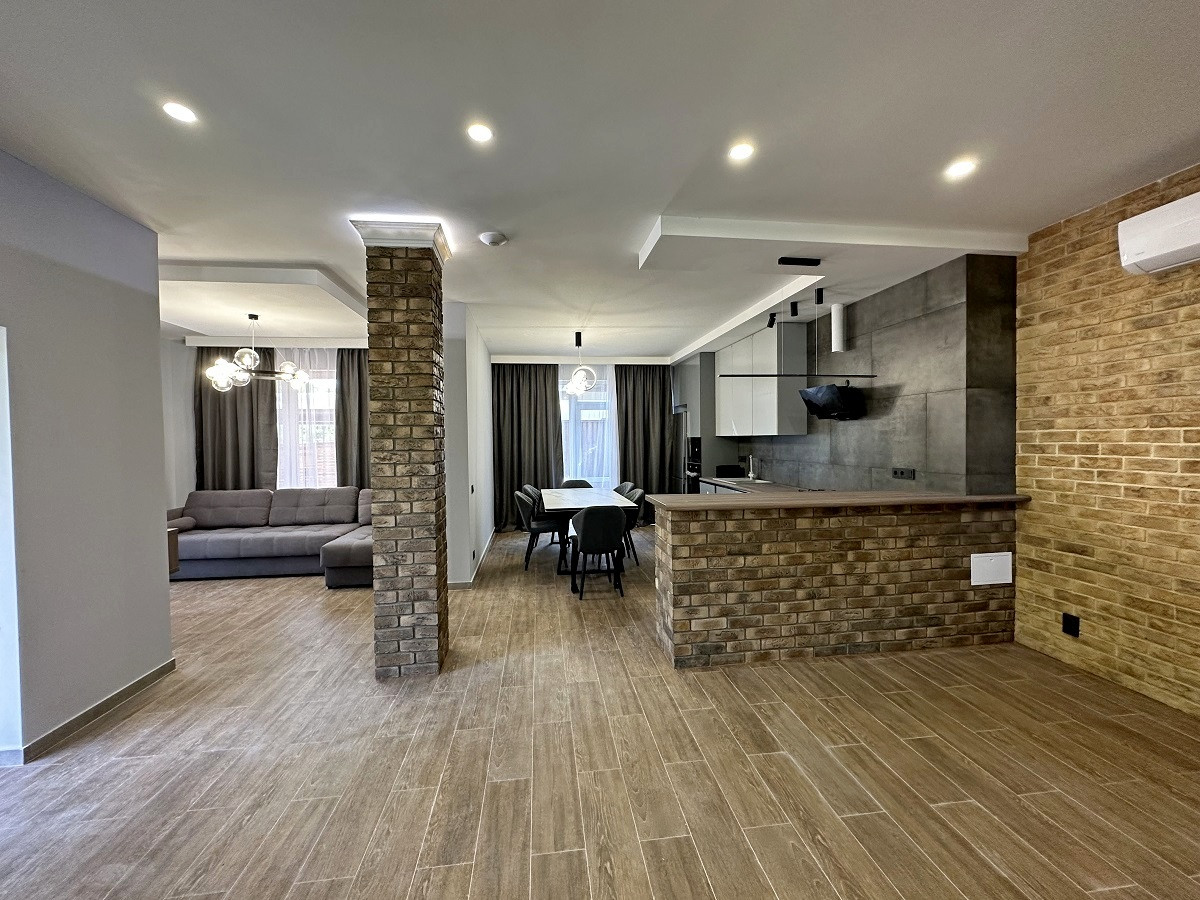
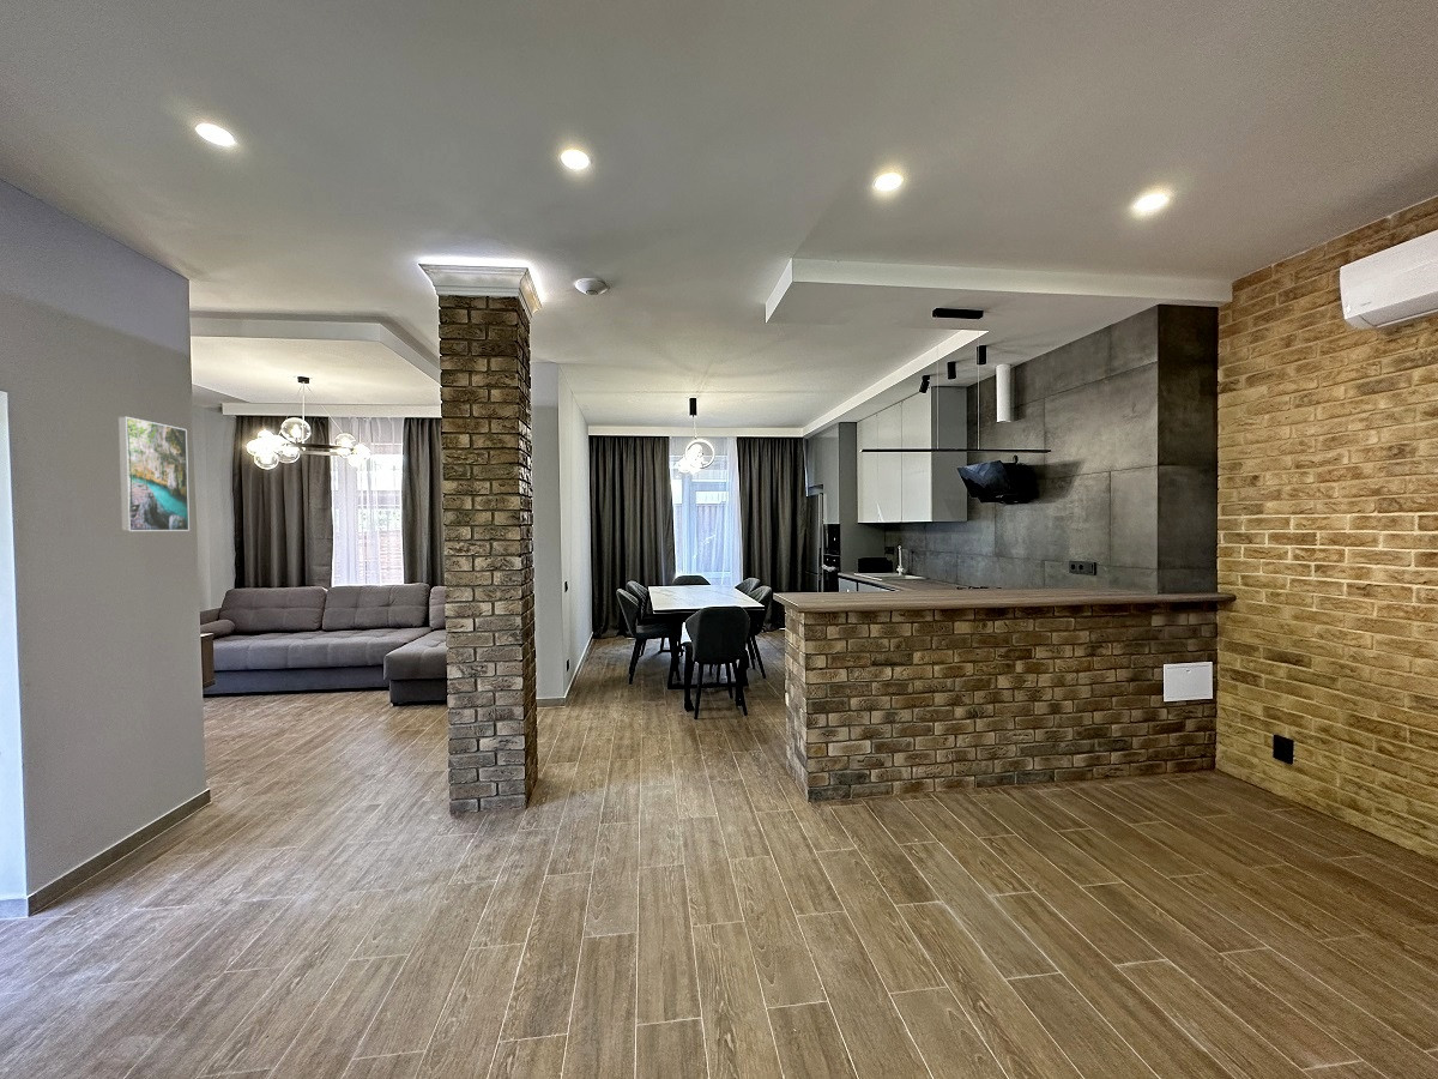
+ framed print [117,415,191,532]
